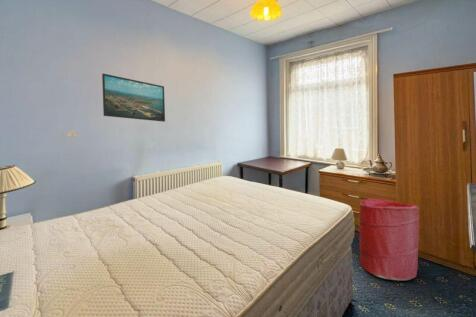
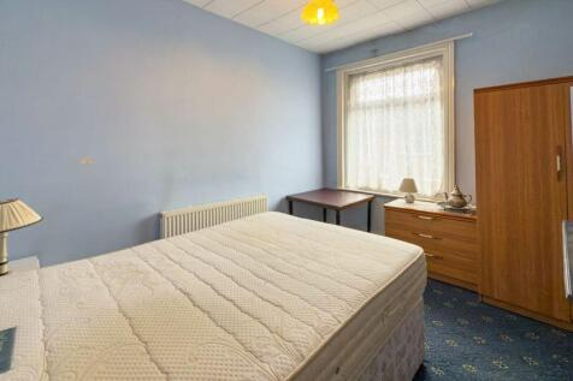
- laundry hamper [358,198,420,281]
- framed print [101,73,166,123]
